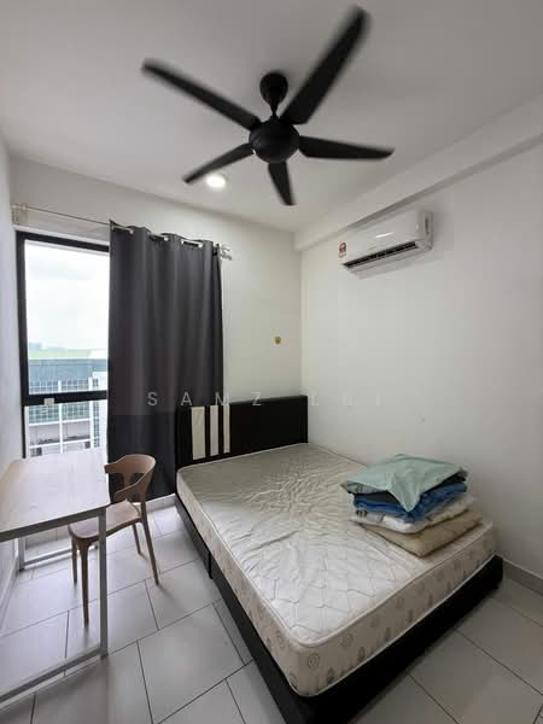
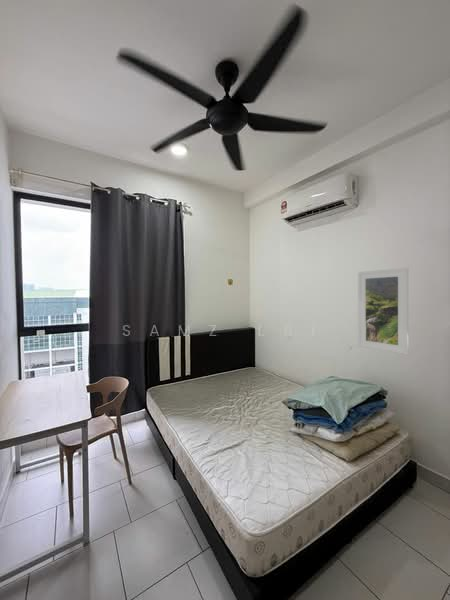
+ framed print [357,267,409,356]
